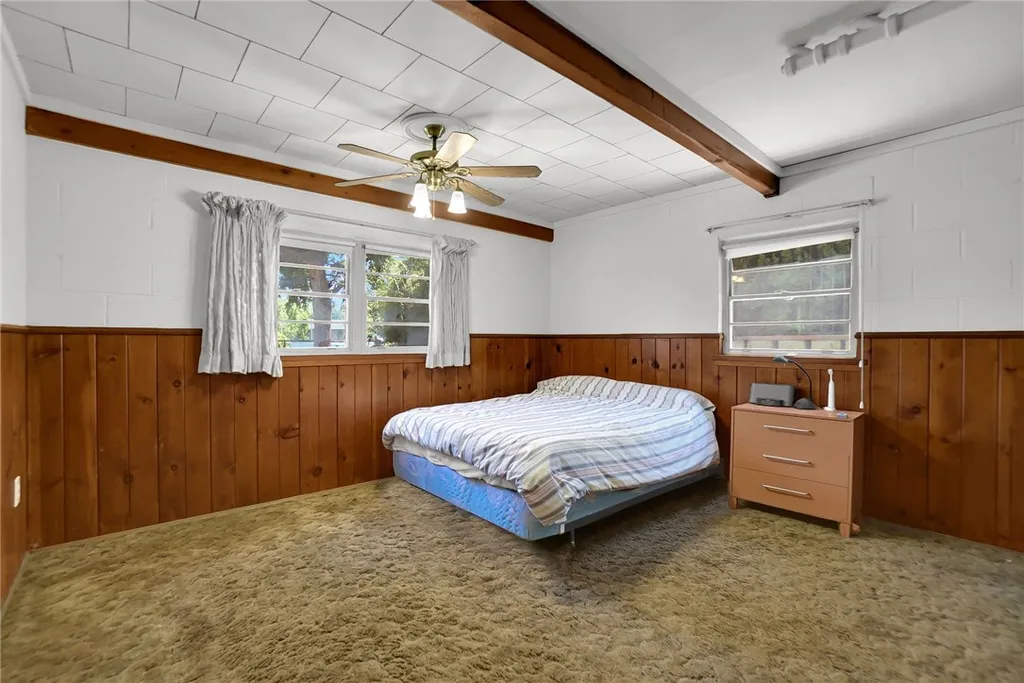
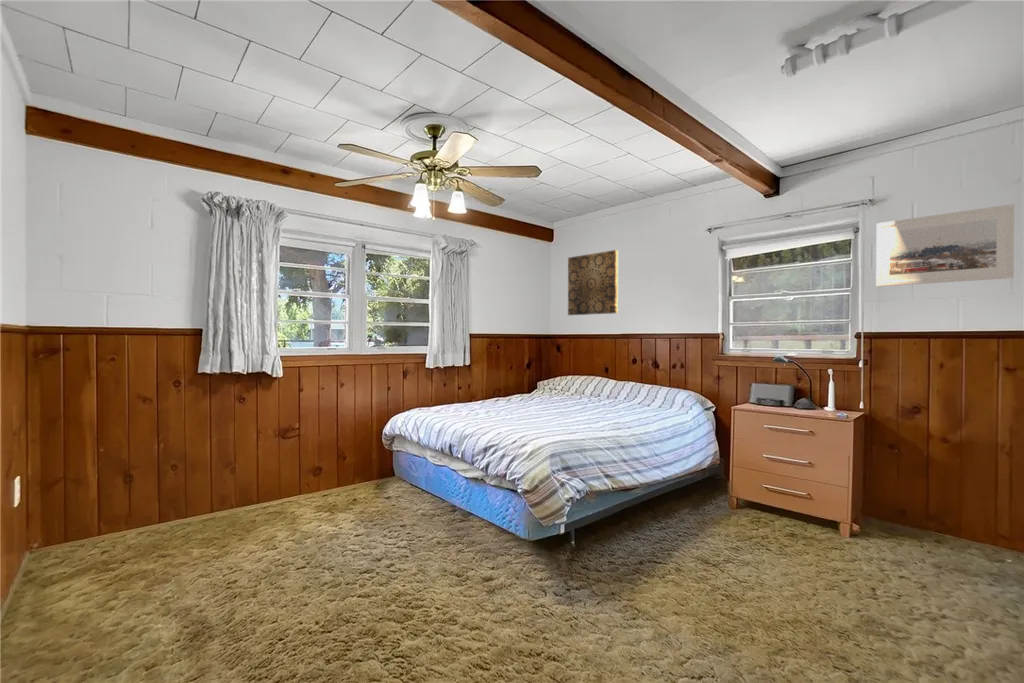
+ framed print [875,203,1015,288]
+ wall art [567,249,619,316]
